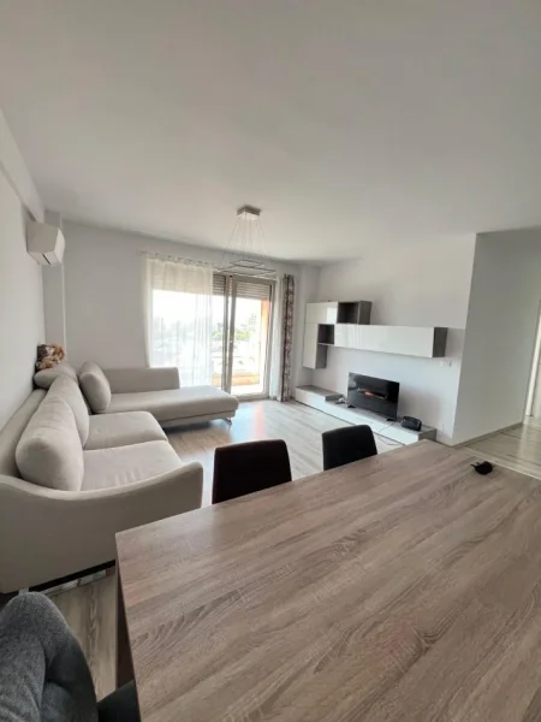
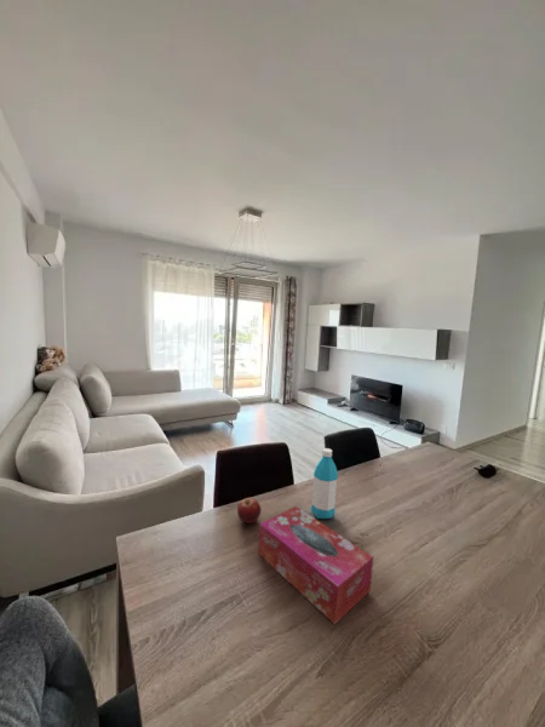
+ tissue box [258,505,374,625]
+ water bottle [310,447,339,520]
+ fruit [236,497,263,525]
